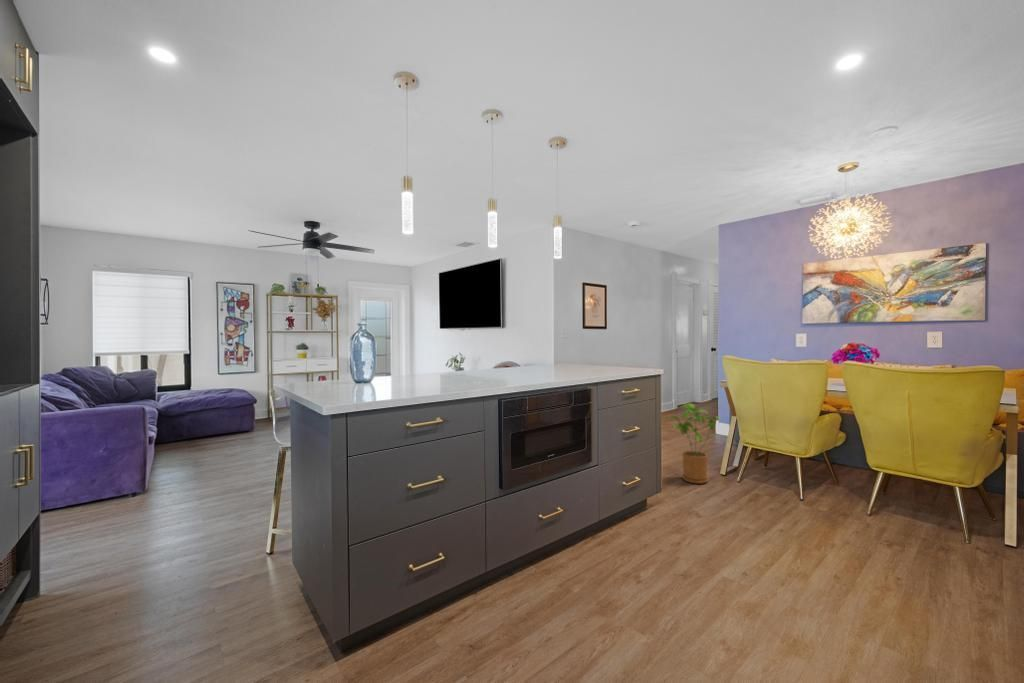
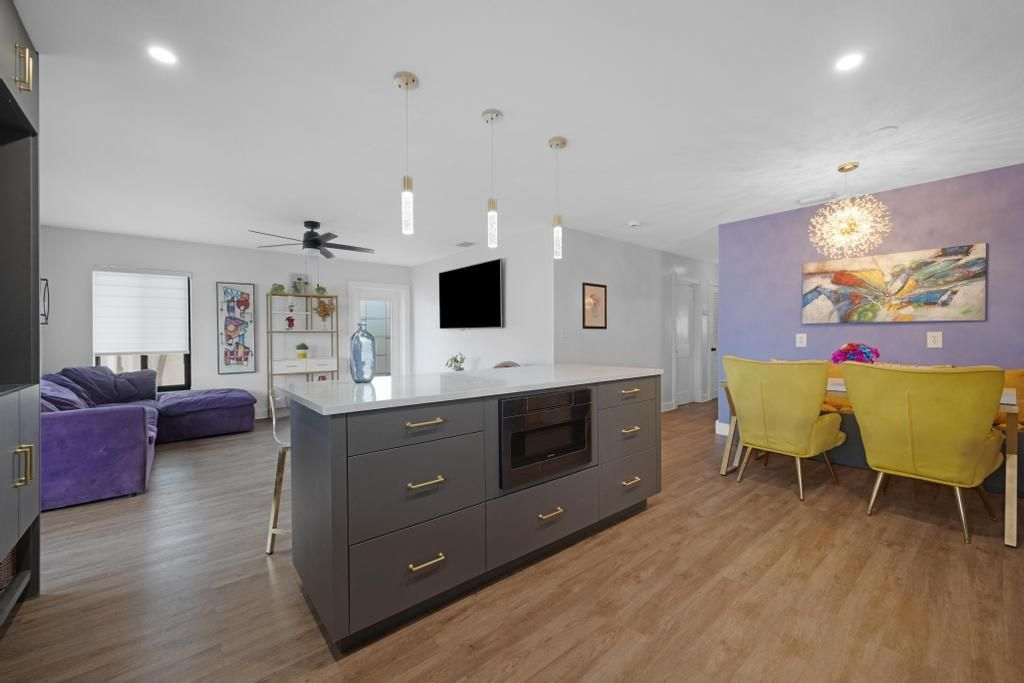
- house plant [664,402,720,485]
